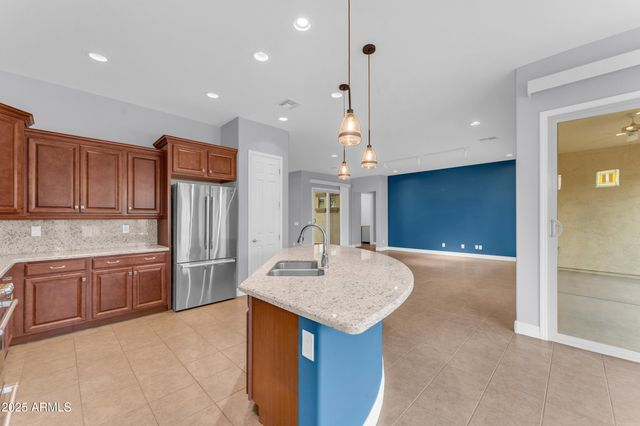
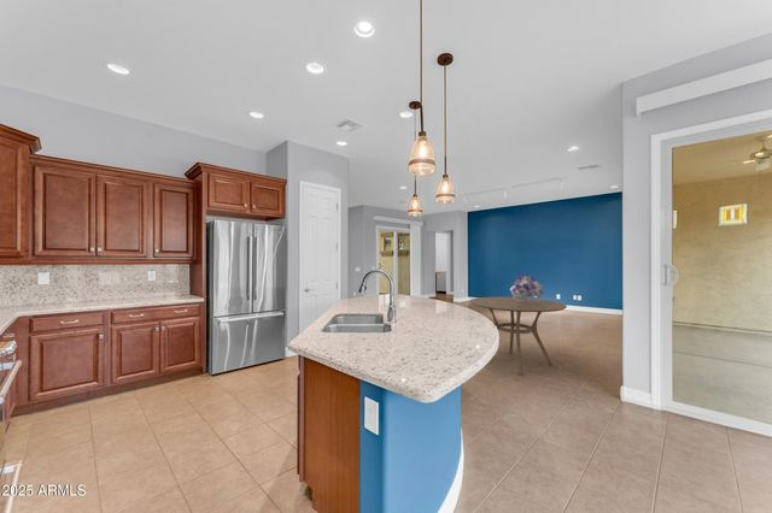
+ bouquet [509,273,545,300]
+ dining table [468,296,568,377]
